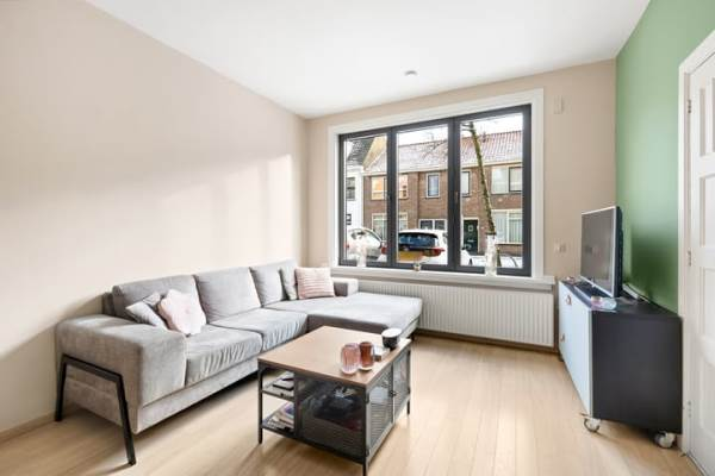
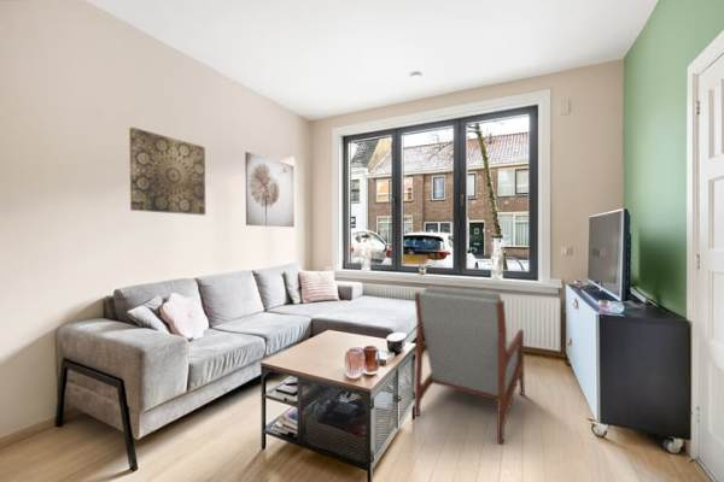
+ armchair [413,286,526,445]
+ wall art [244,151,296,228]
+ wall art [128,127,206,216]
